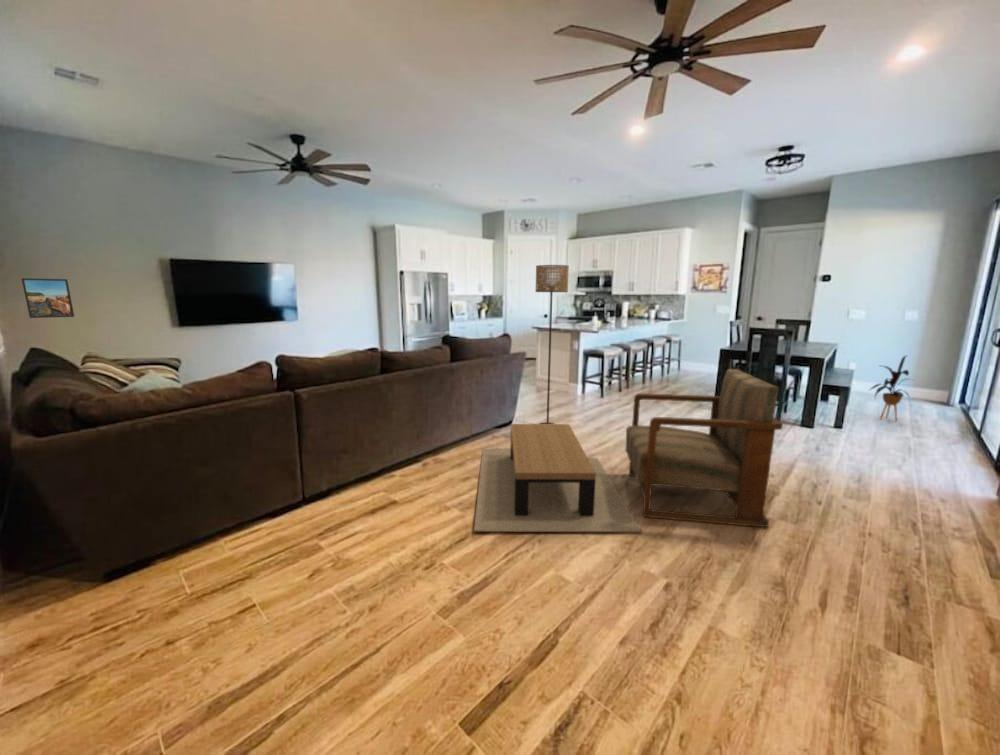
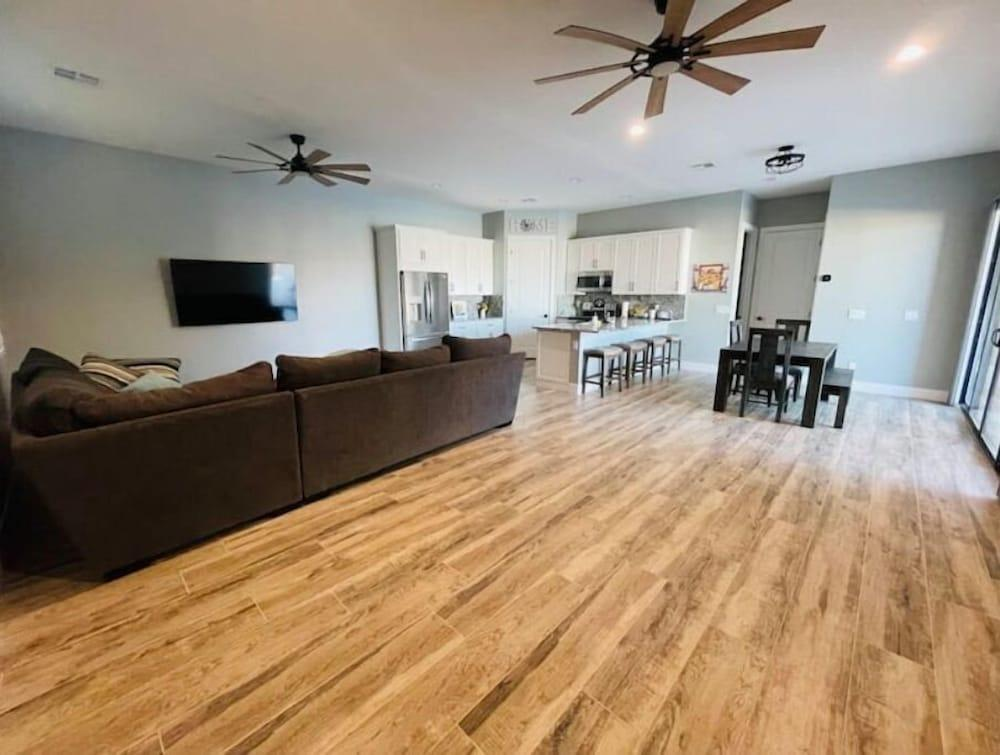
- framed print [21,277,75,319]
- house plant [869,355,913,422]
- coffee table [473,423,643,533]
- armchair [624,368,784,528]
- floor lamp [534,264,570,424]
